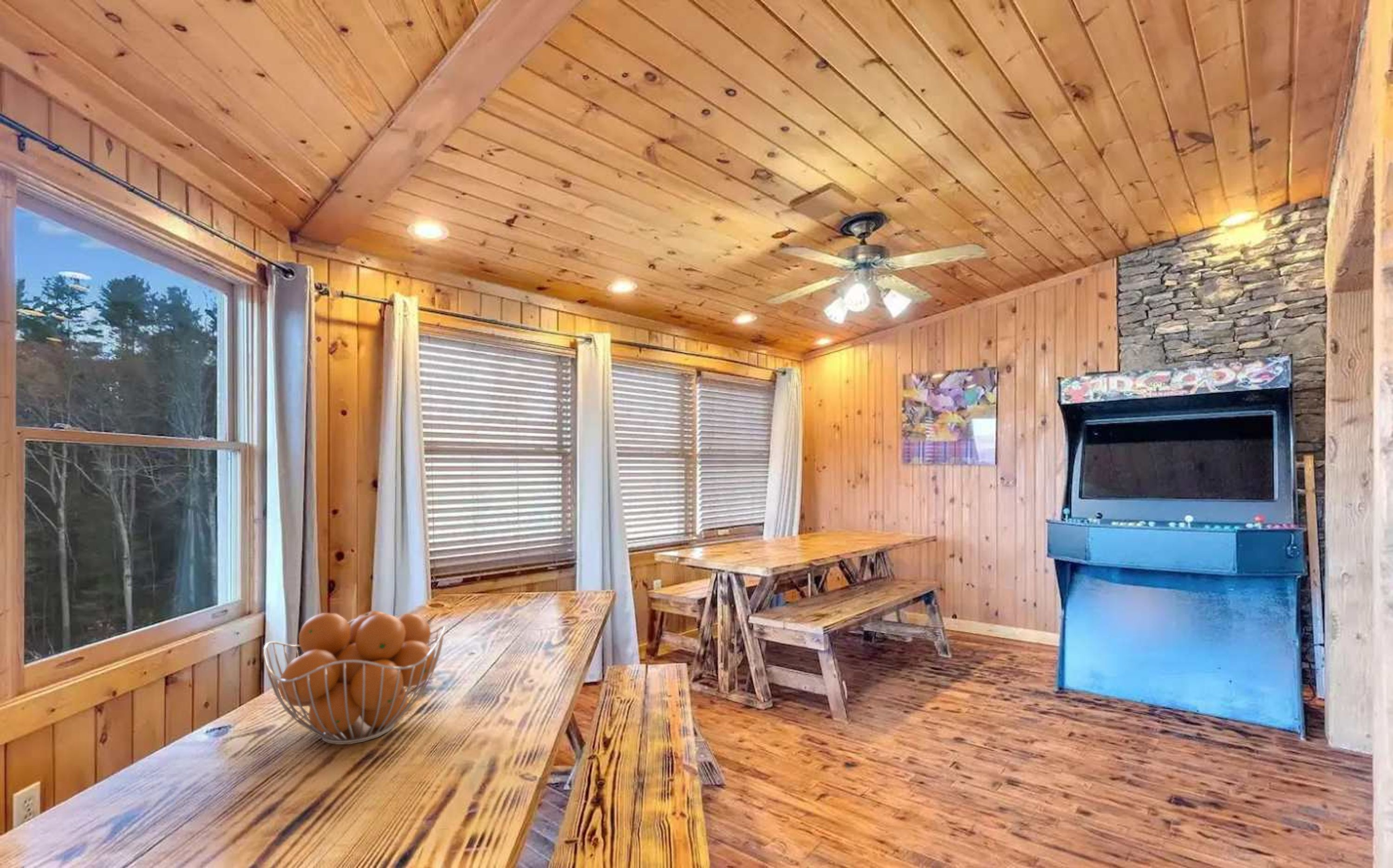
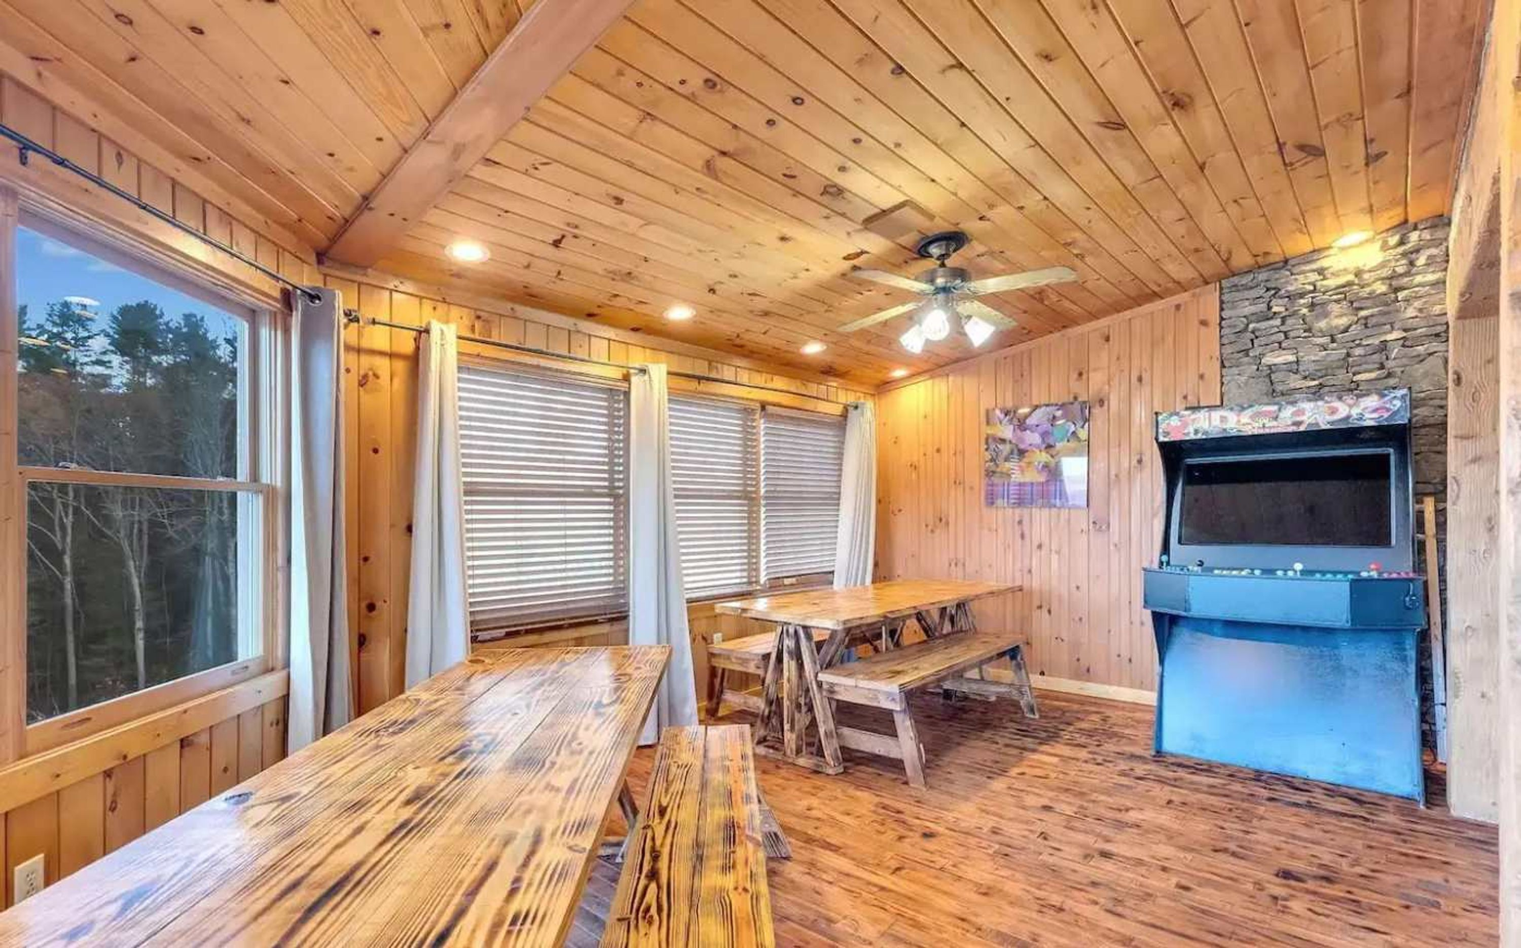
- fruit basket [262,610,446,745]
